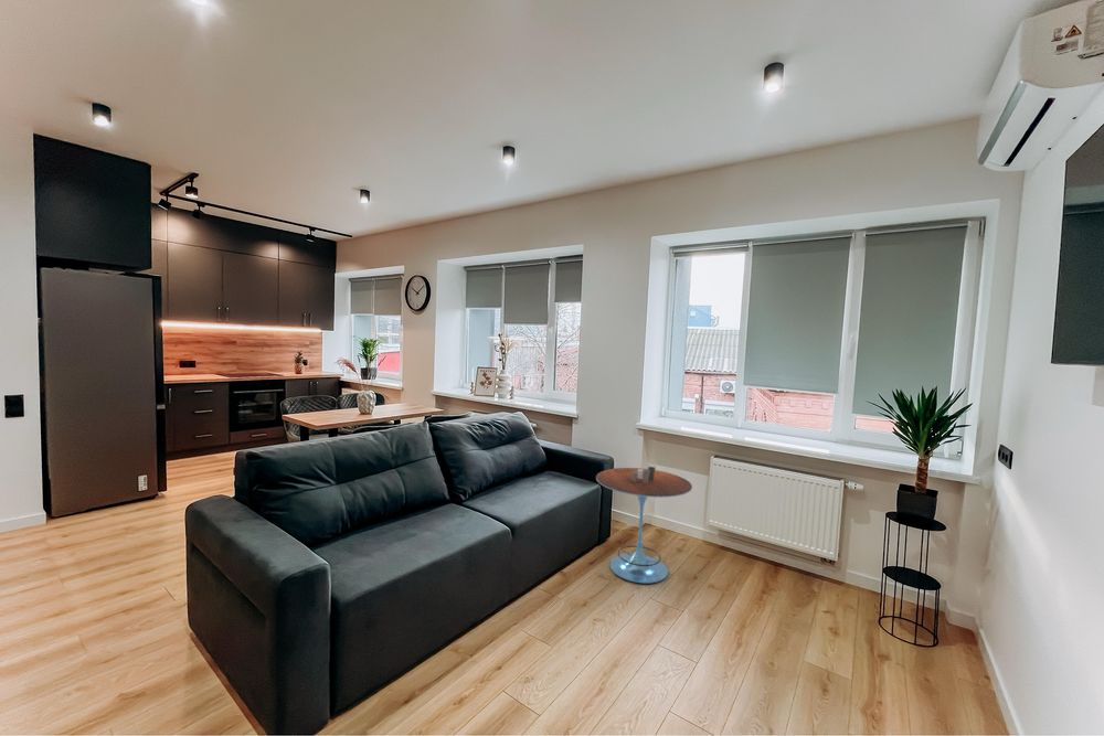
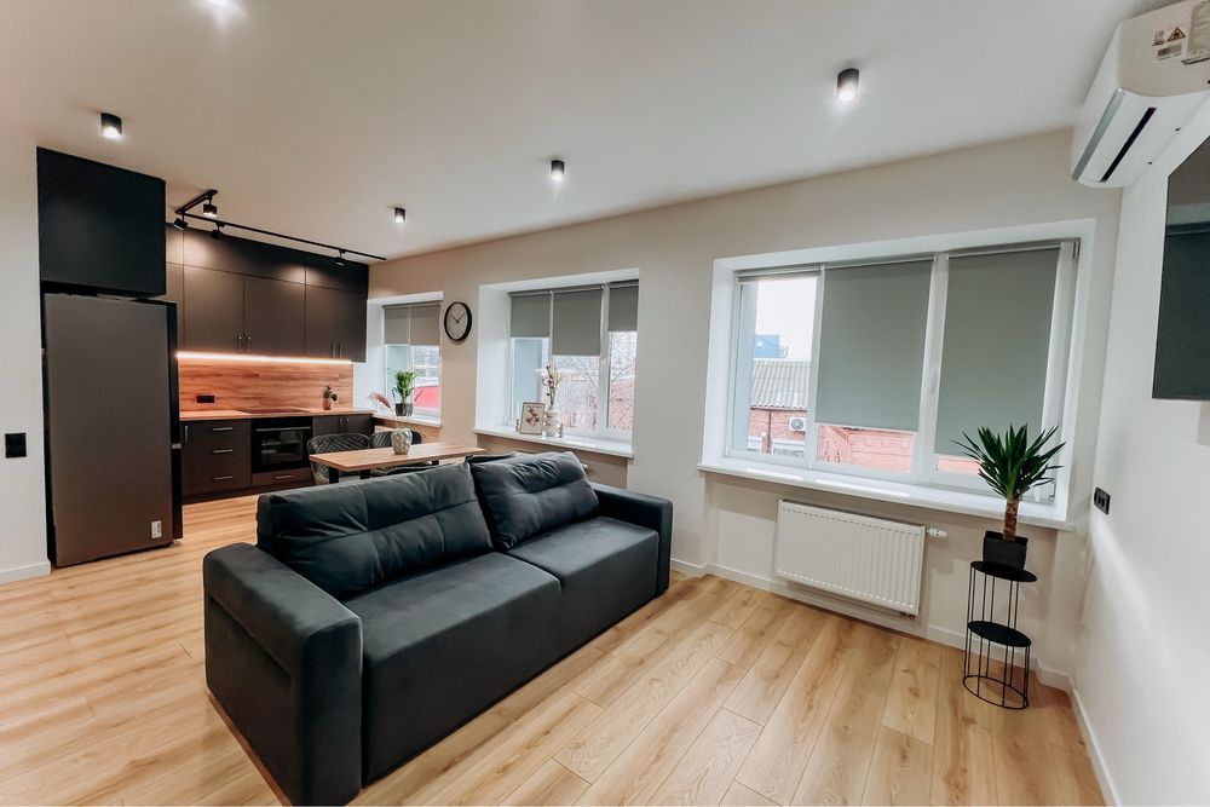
- side table [595,466,693,585]
